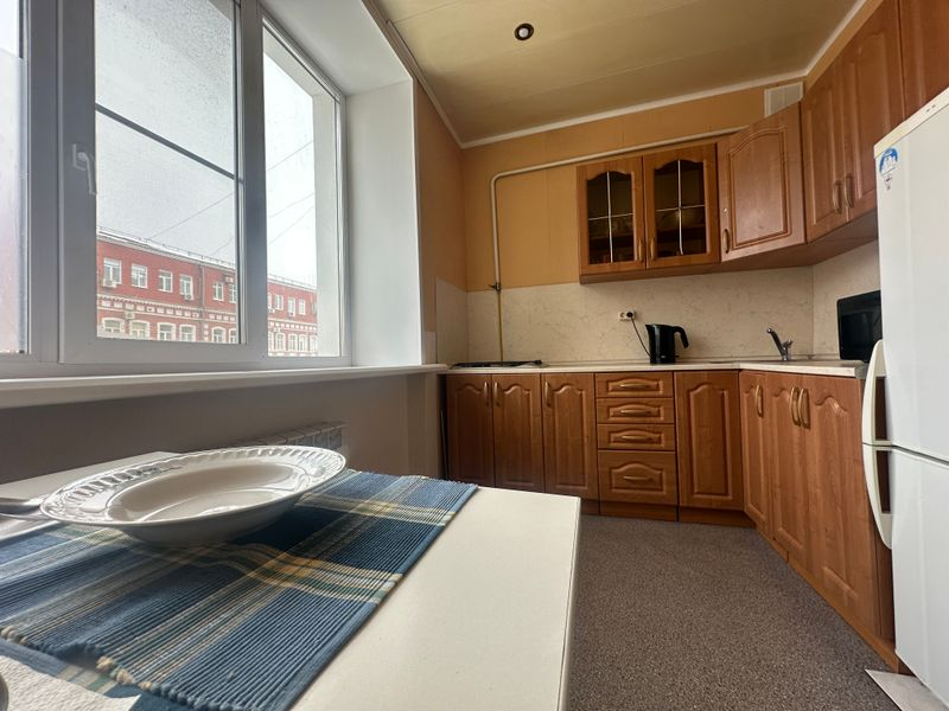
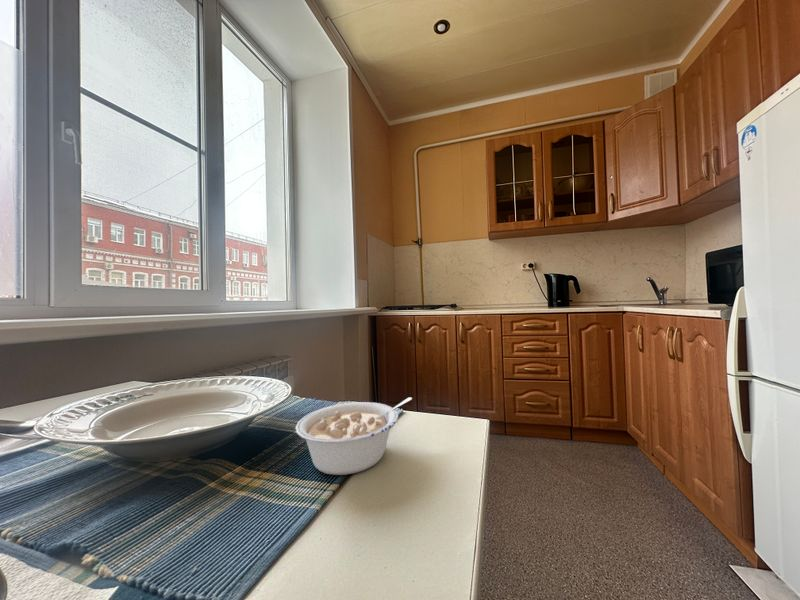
+ legume [294,396,413,476]
